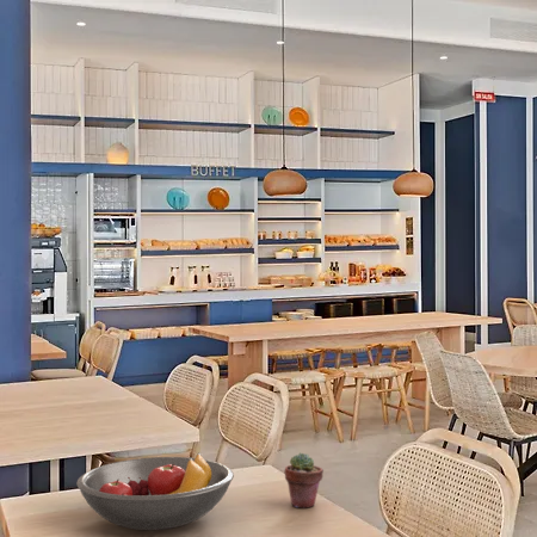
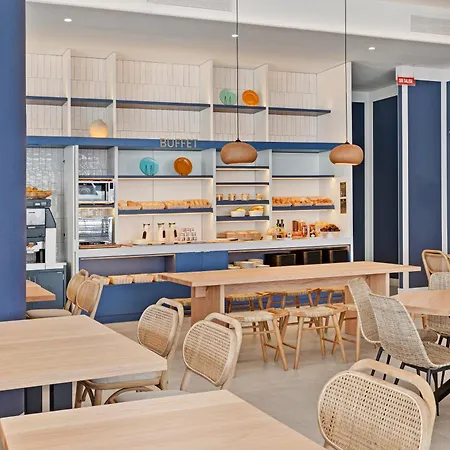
- potted succulent [284,452,325,508]
- fruit bowl [76,451,235,531]
